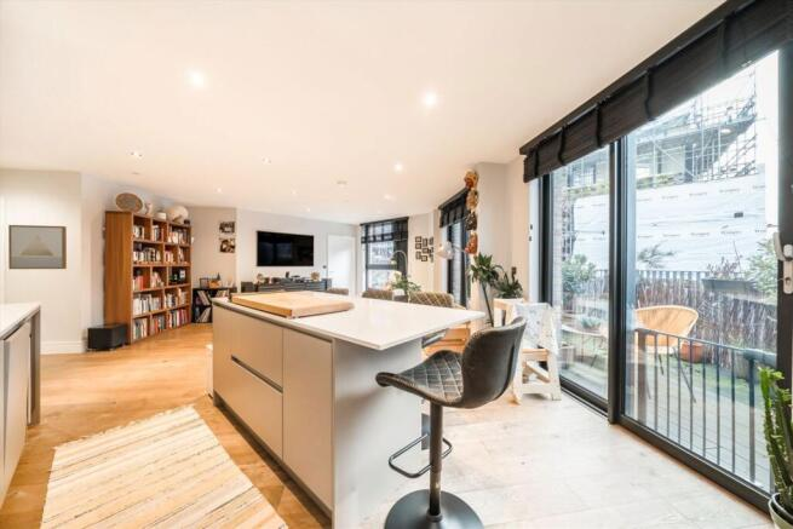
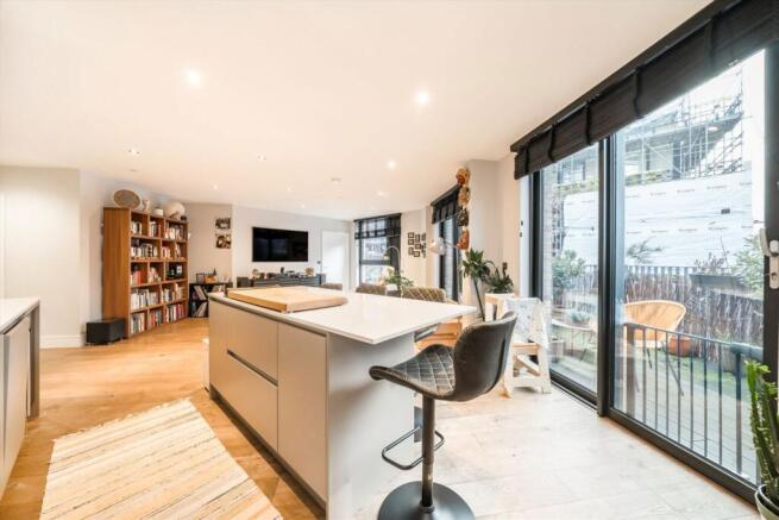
- wall art [7,224,68,270]
